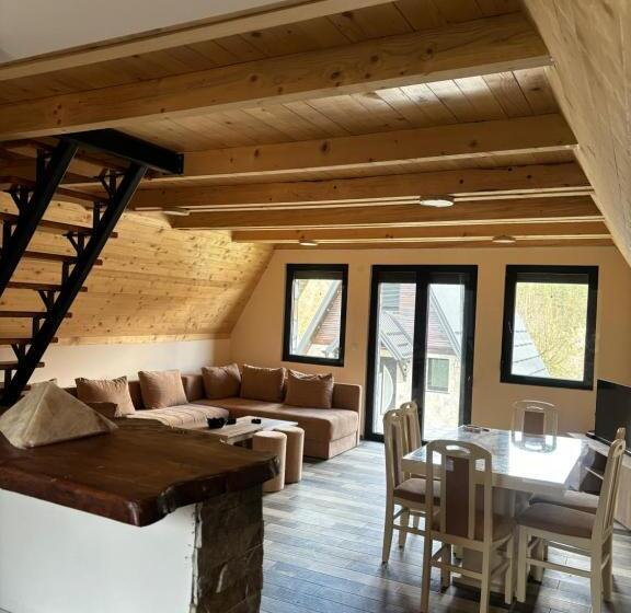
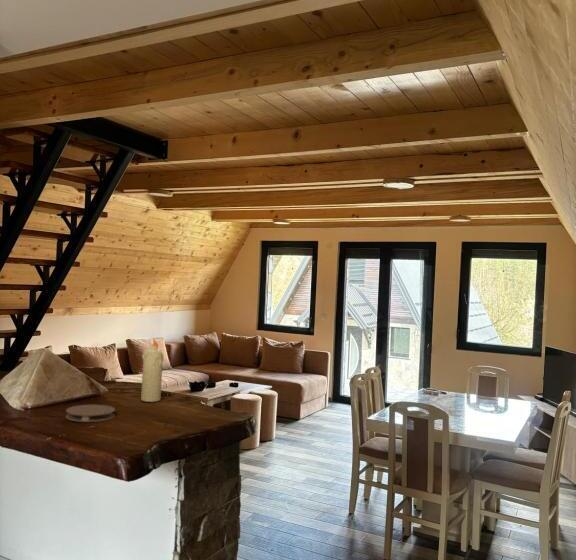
+ candle [140,337,164,403]
+ coaster [65,404,116,423]
